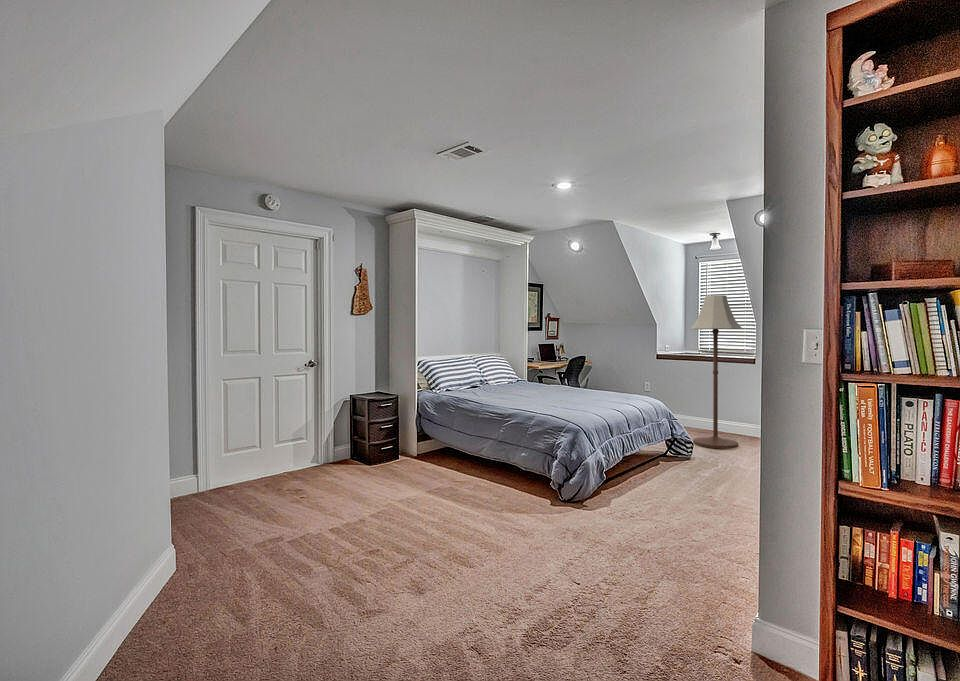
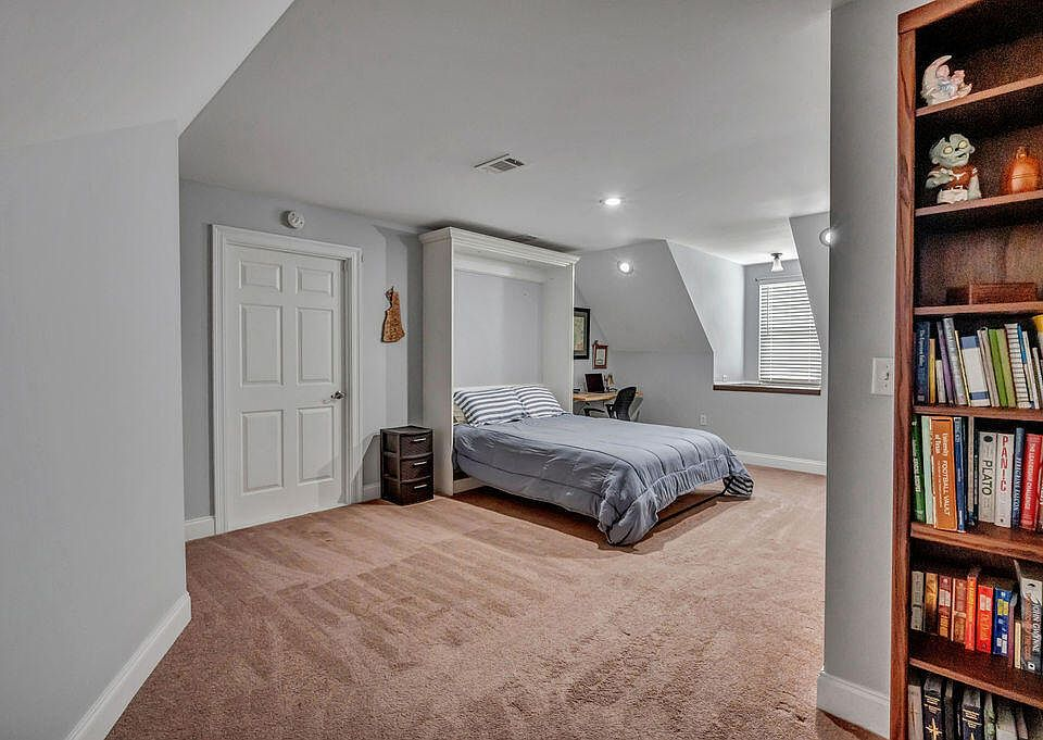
- floor lamp [689,294,743,450]
